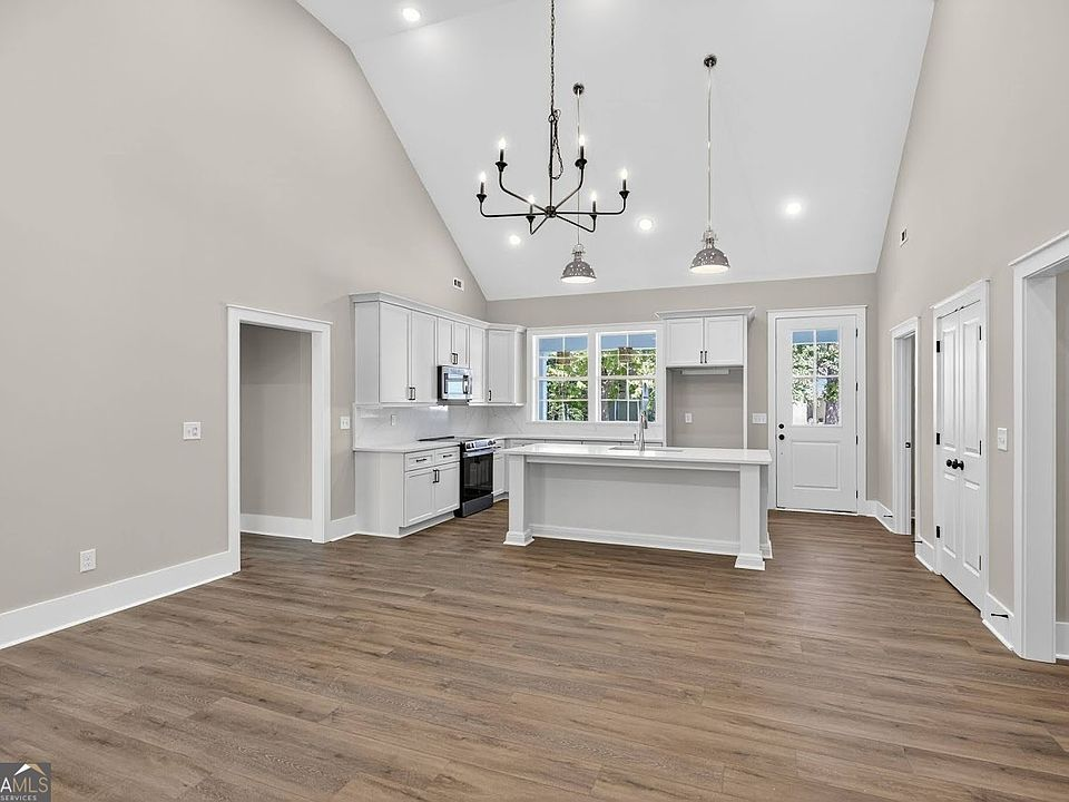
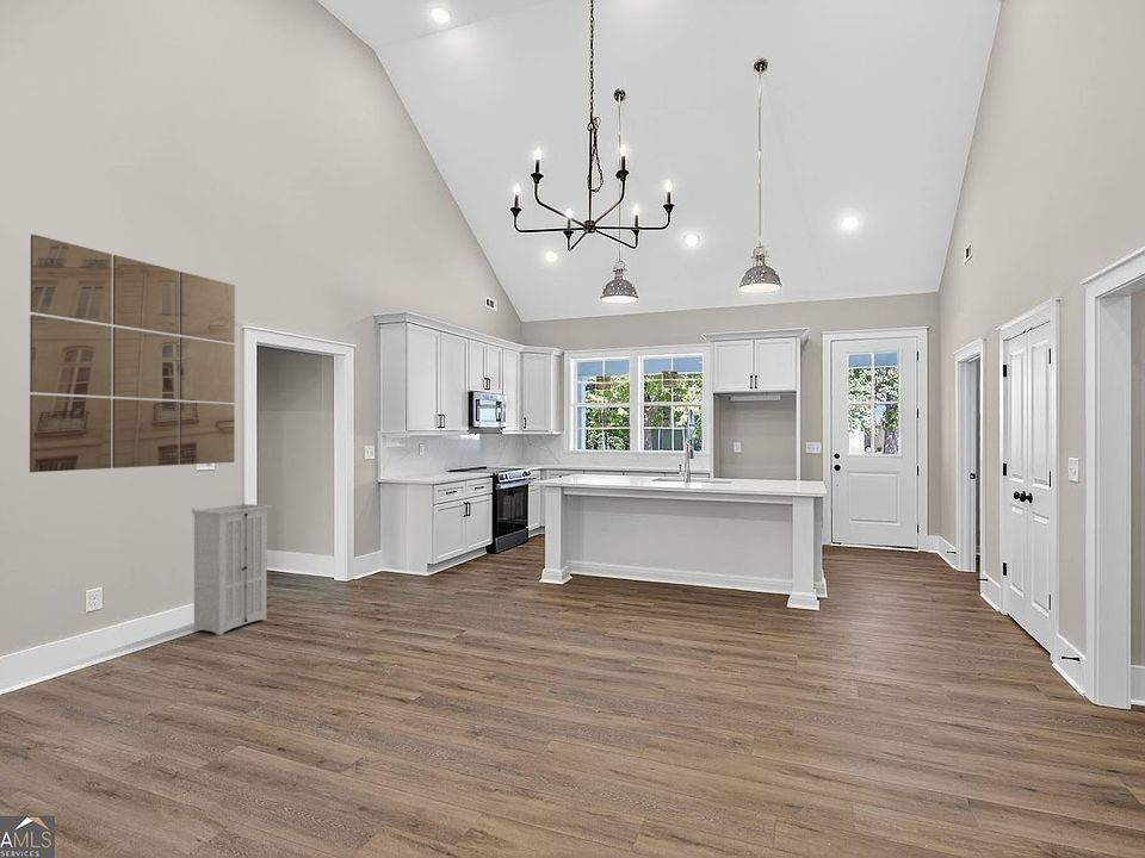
+ storage cabinet [190,503,273,636]
+ wall art [29,234,236,473]
